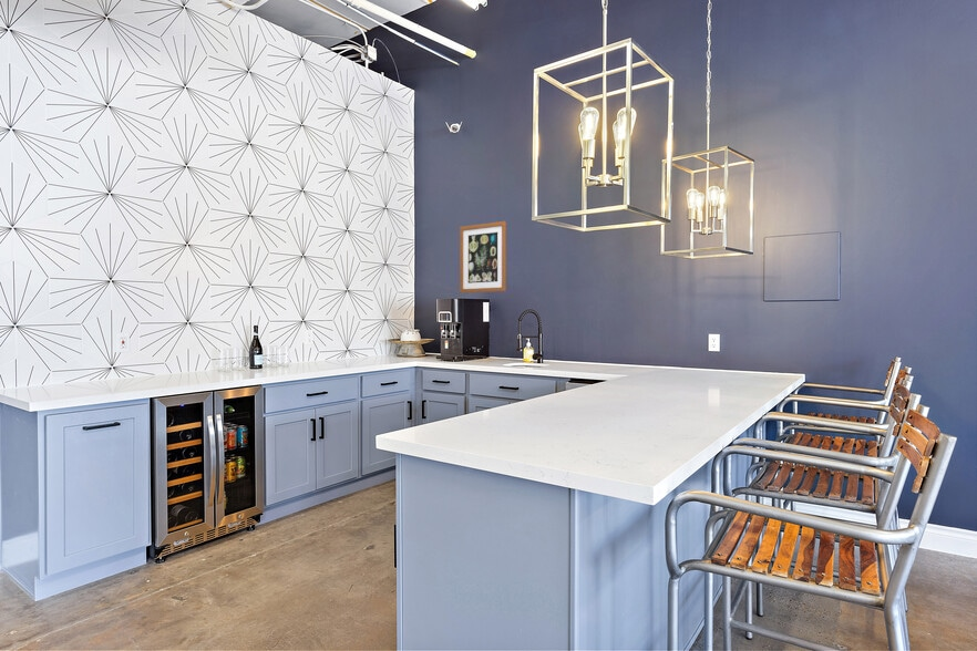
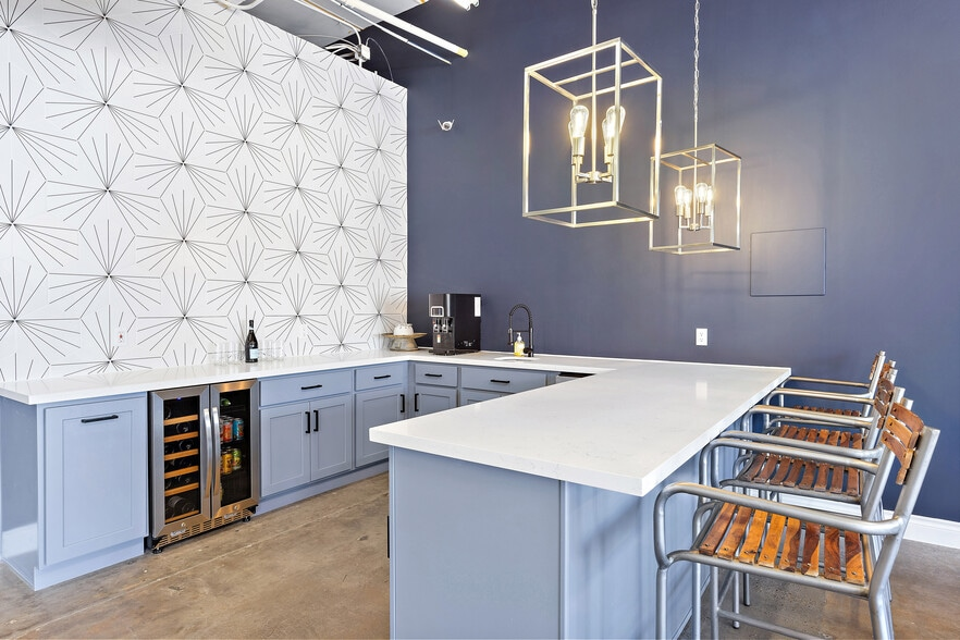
- wall art [459,220,507,293]
